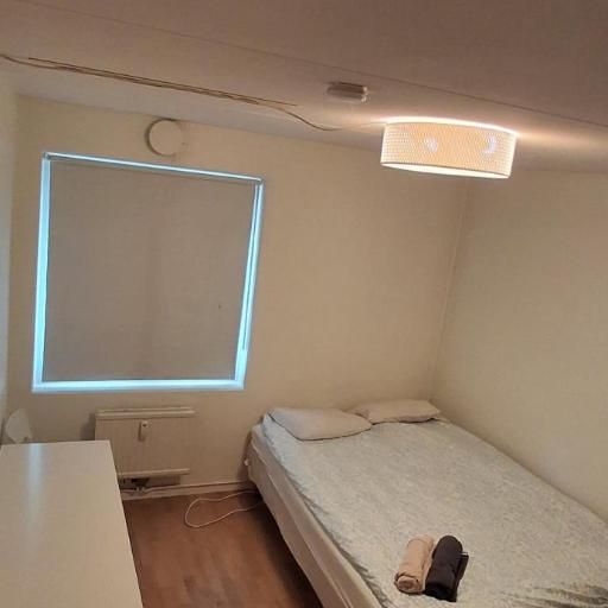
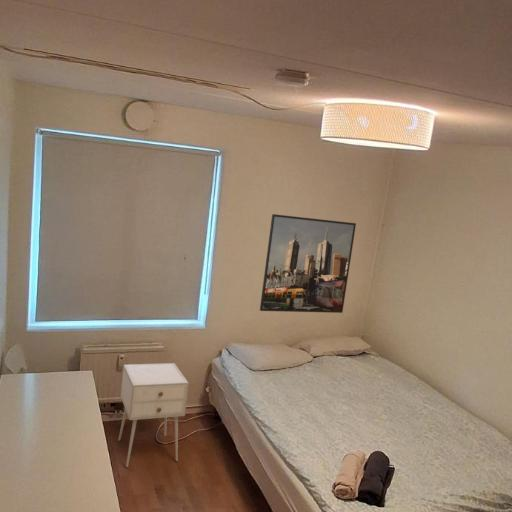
+ nightstand [117,362,190,468]
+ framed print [259,213,357,314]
